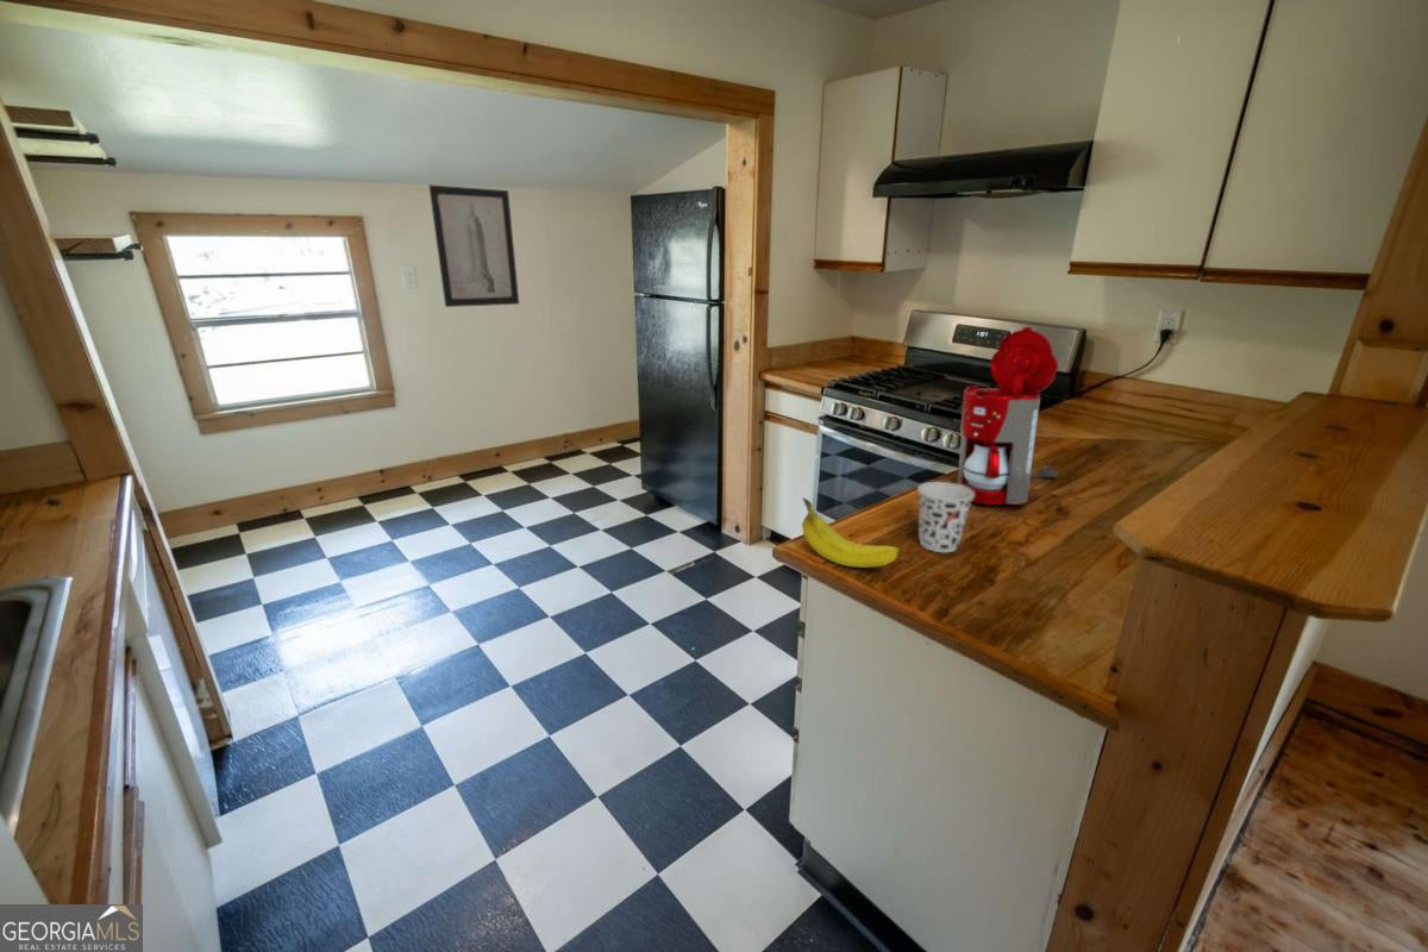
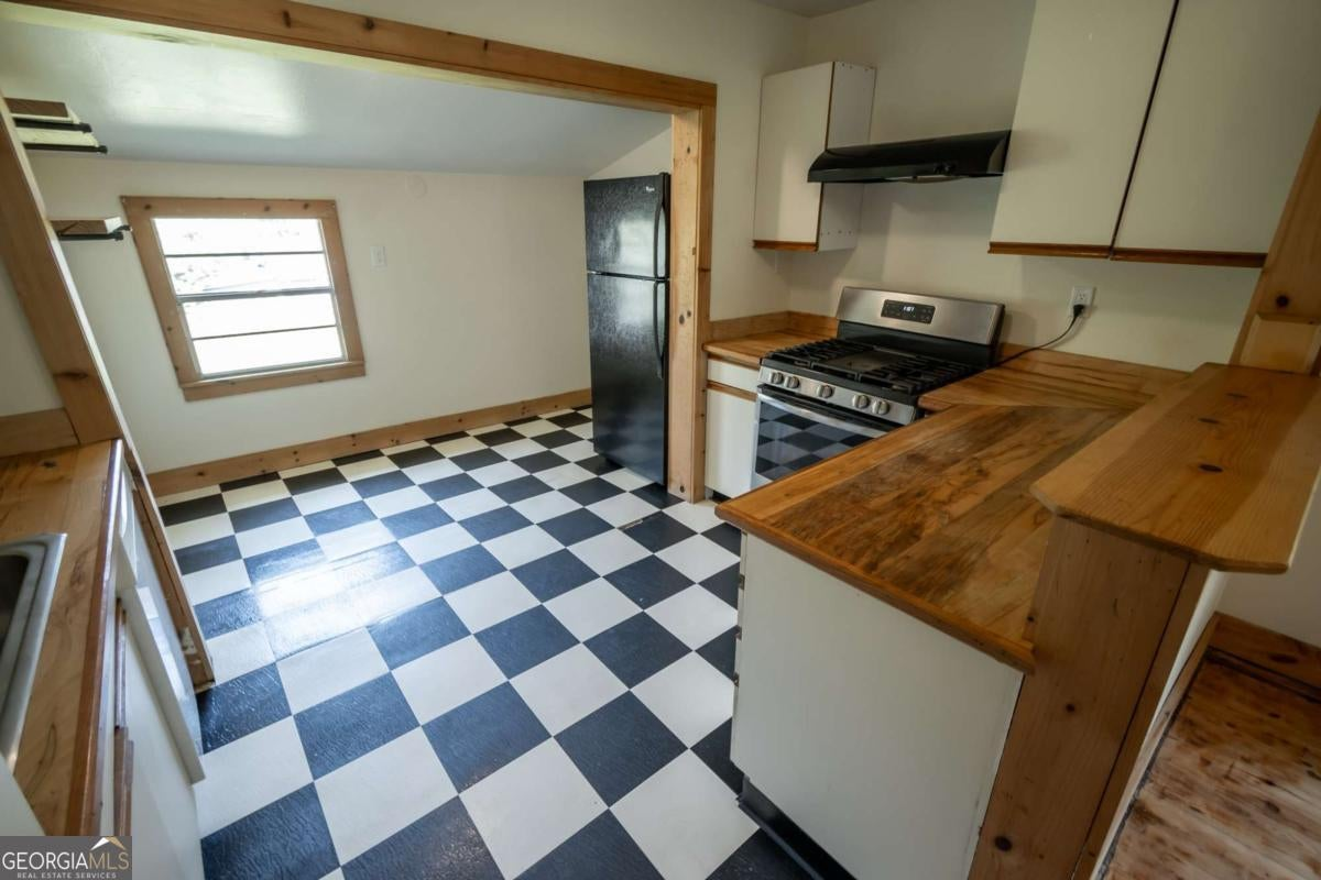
- fruit [801,496,901,569]
- wall art [428,183,520,308]
- coffee maker [956,326,1059,506]
- cup [916,481,975,553]
